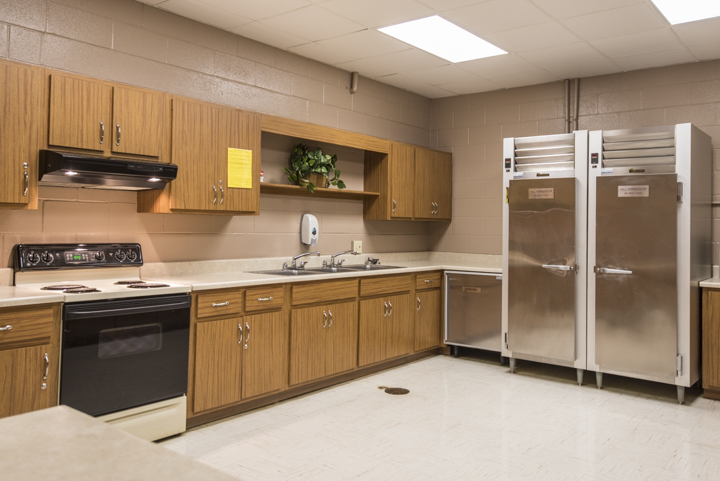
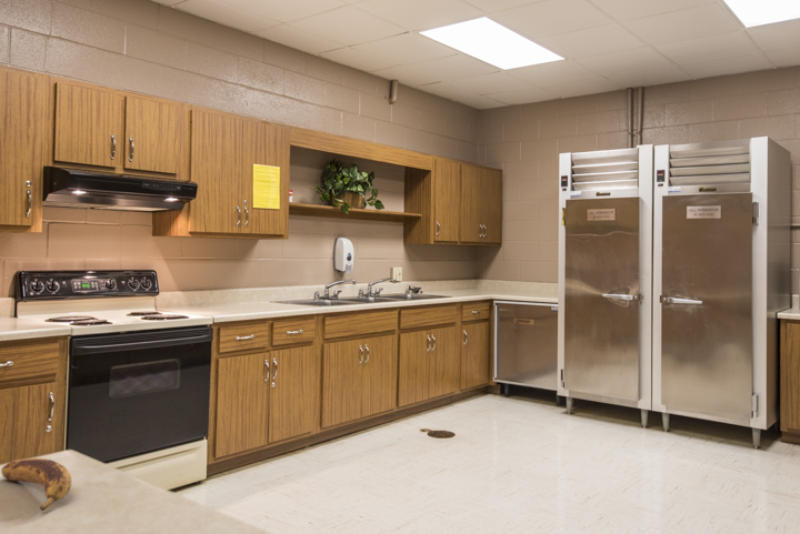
+ banana [0,457,72,512]
